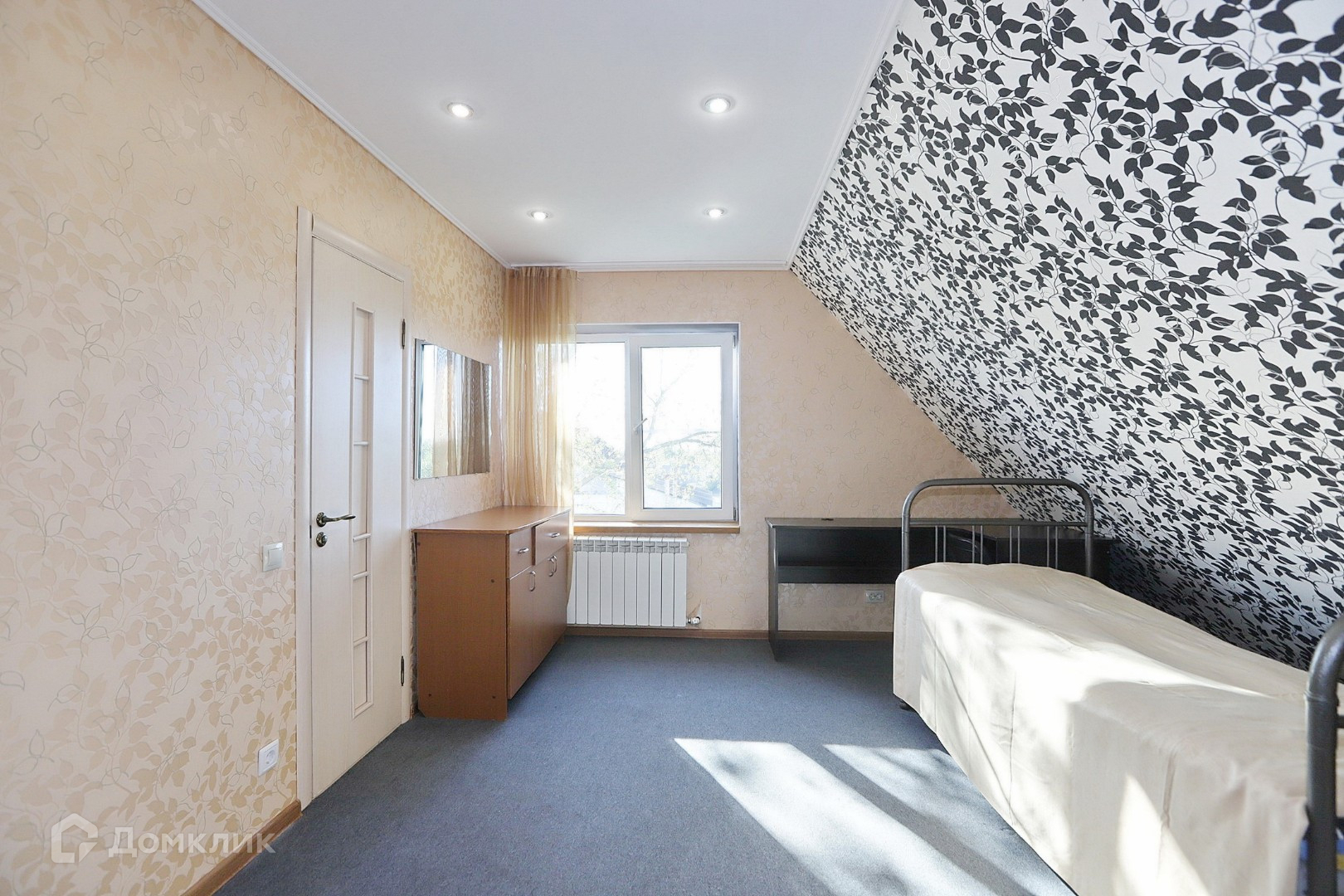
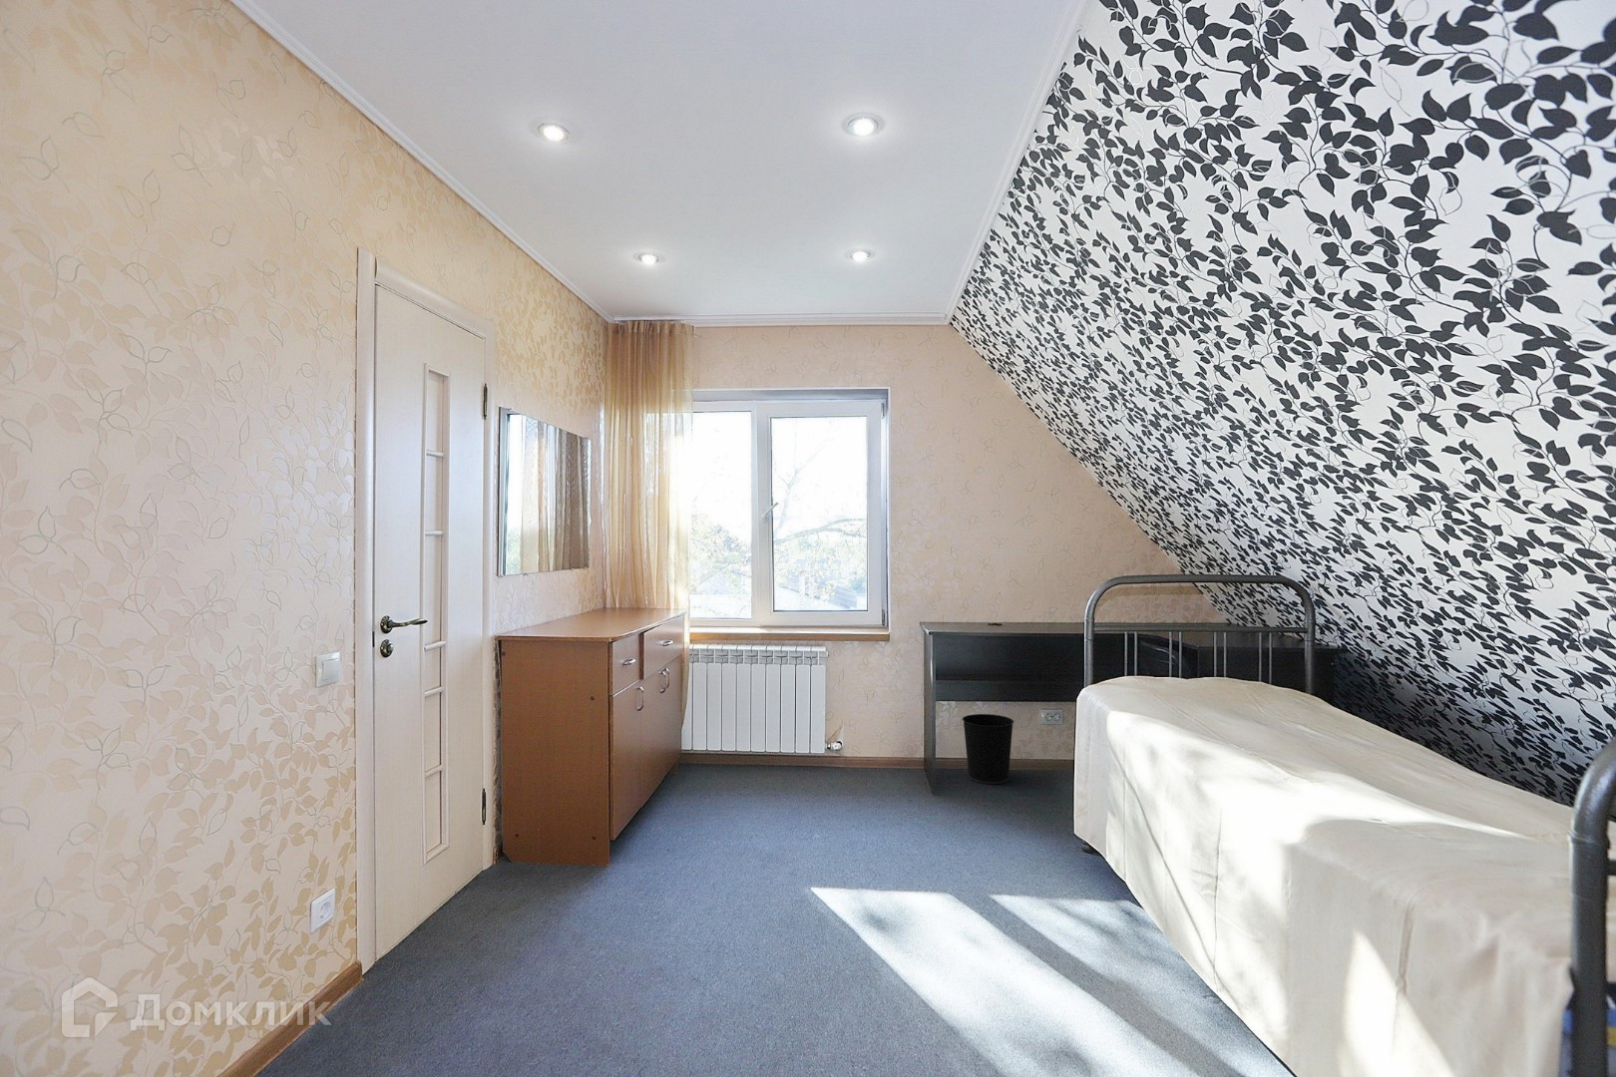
+ wastebasket [962,713,1015,785]
